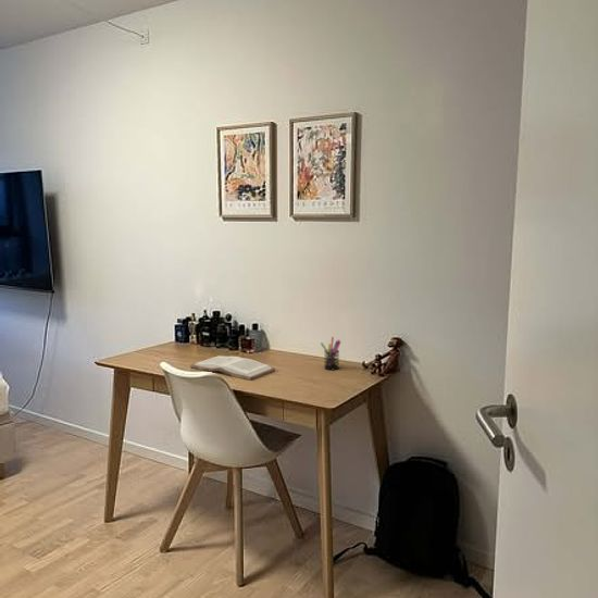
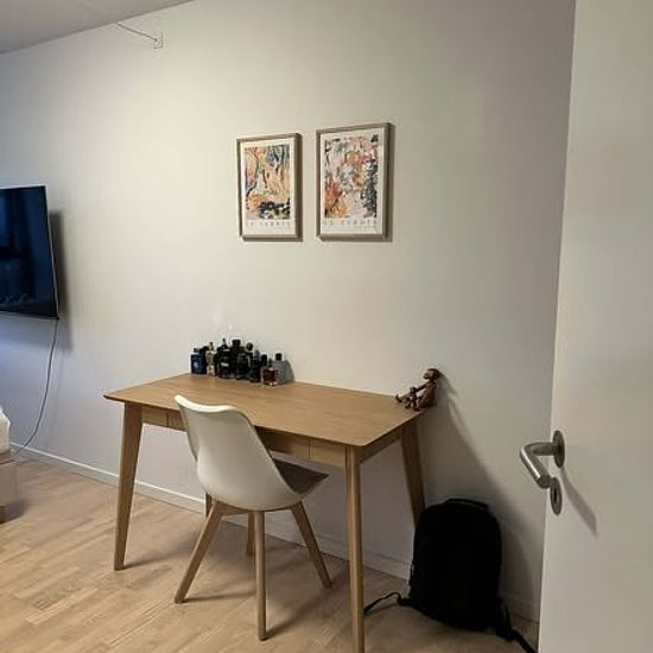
- pen holder [320,336,342,371]
- book [189,354,276,382]
